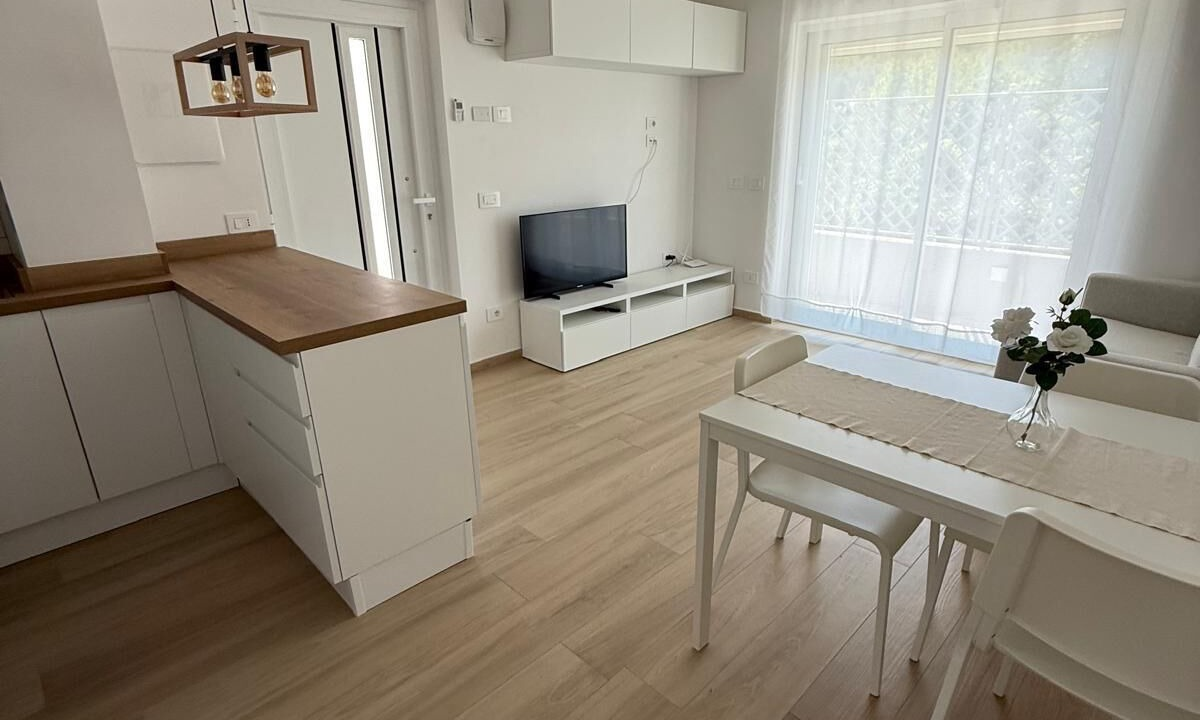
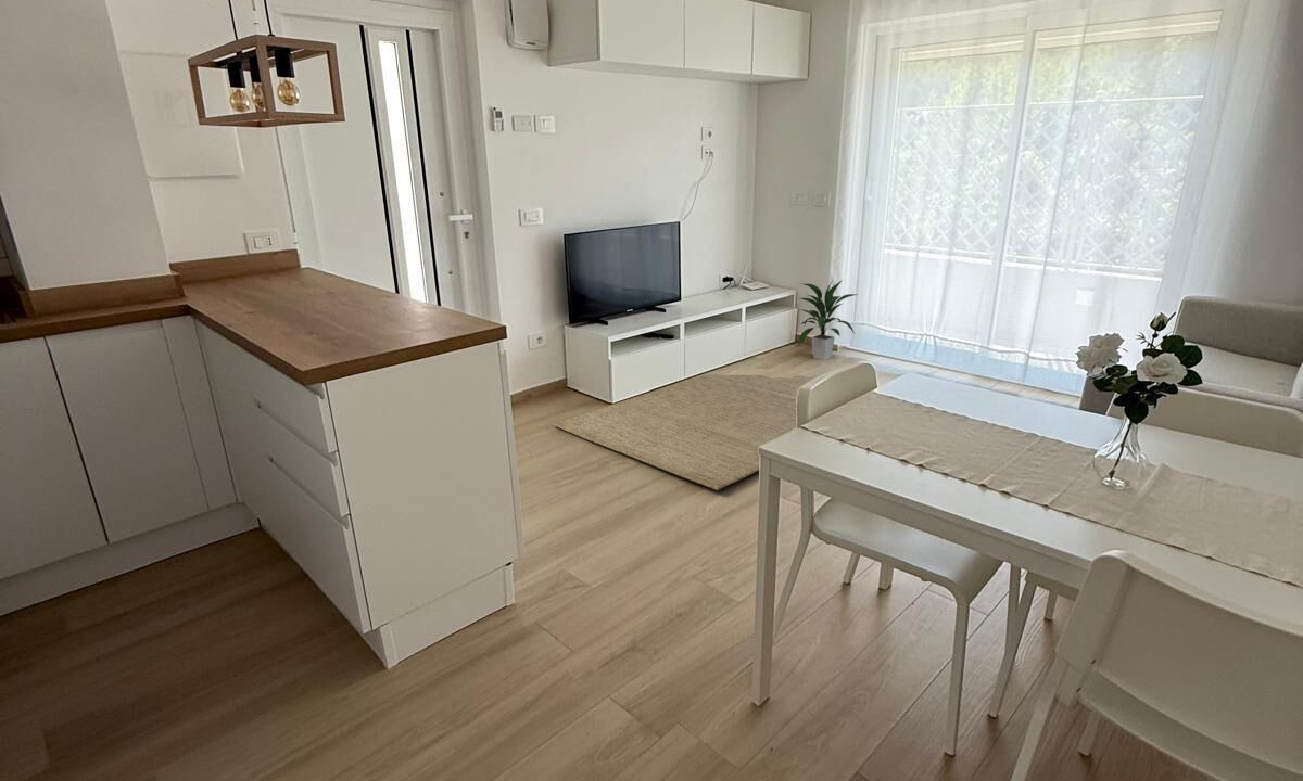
+ indoor plant [795,278,860,361]
+ rug [551,373,815,491]
